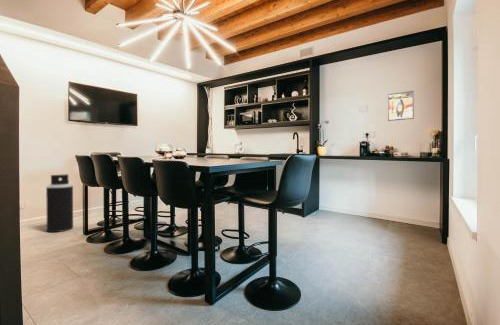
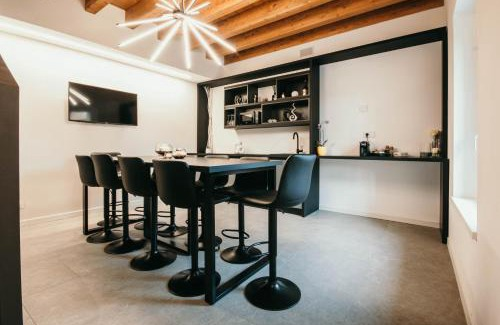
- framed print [387,90,415,122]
- trash can [45,173,74,233]
